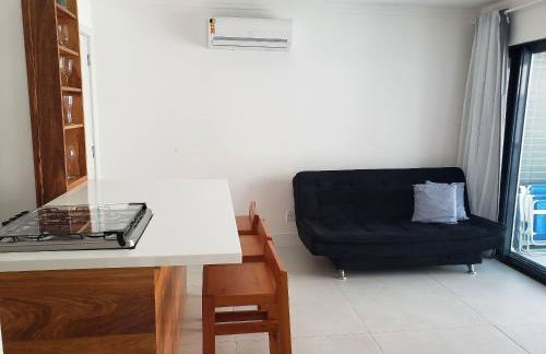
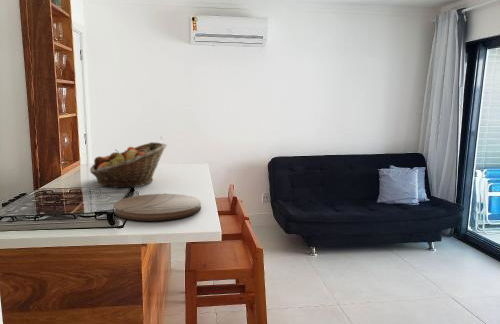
+ fruit basket [89,141,168,189]
+ cutting board [113,193,202,222]
